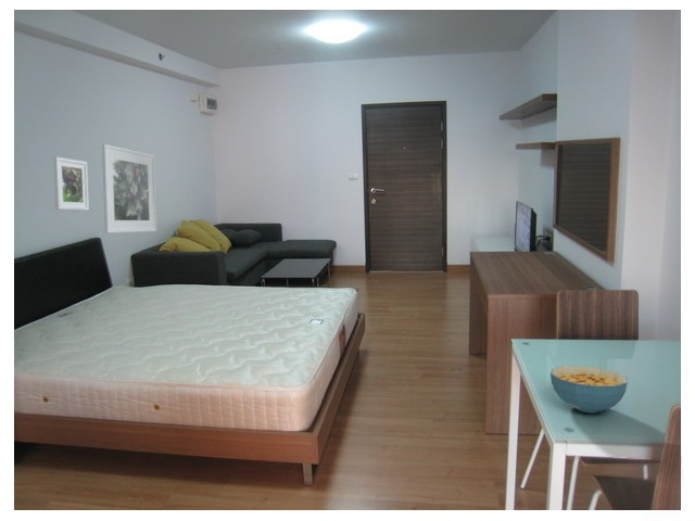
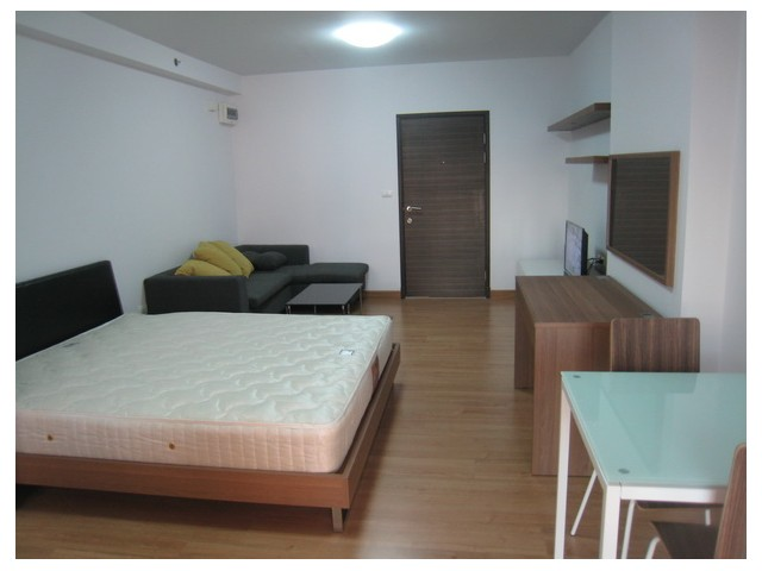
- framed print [52,156,90,212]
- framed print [101,143,157,234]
- cereal bowl [549,365,629,414]
